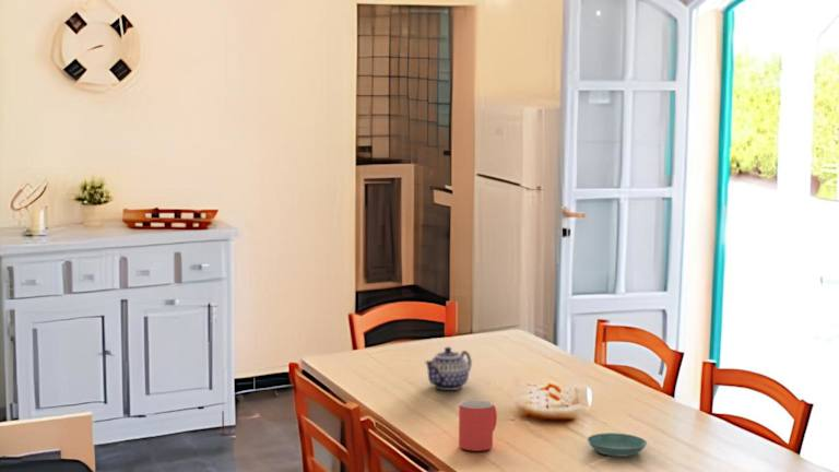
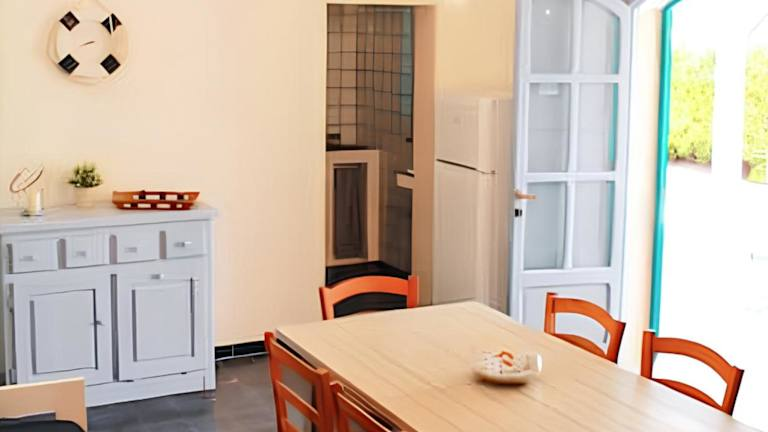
- teapot [424,346,473,391]
- mug [458,399,498,452]
- saucer [587,432,648,458]
